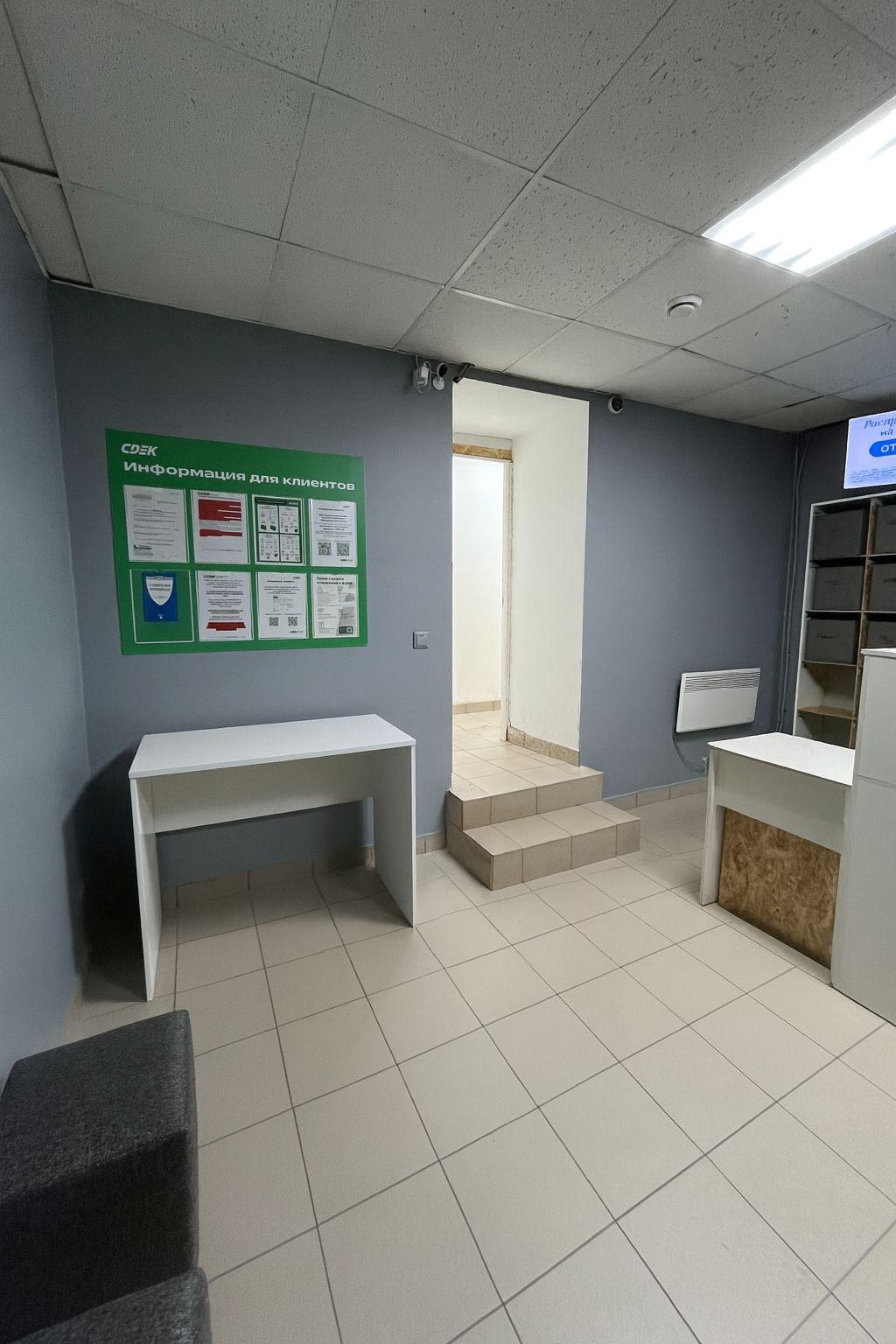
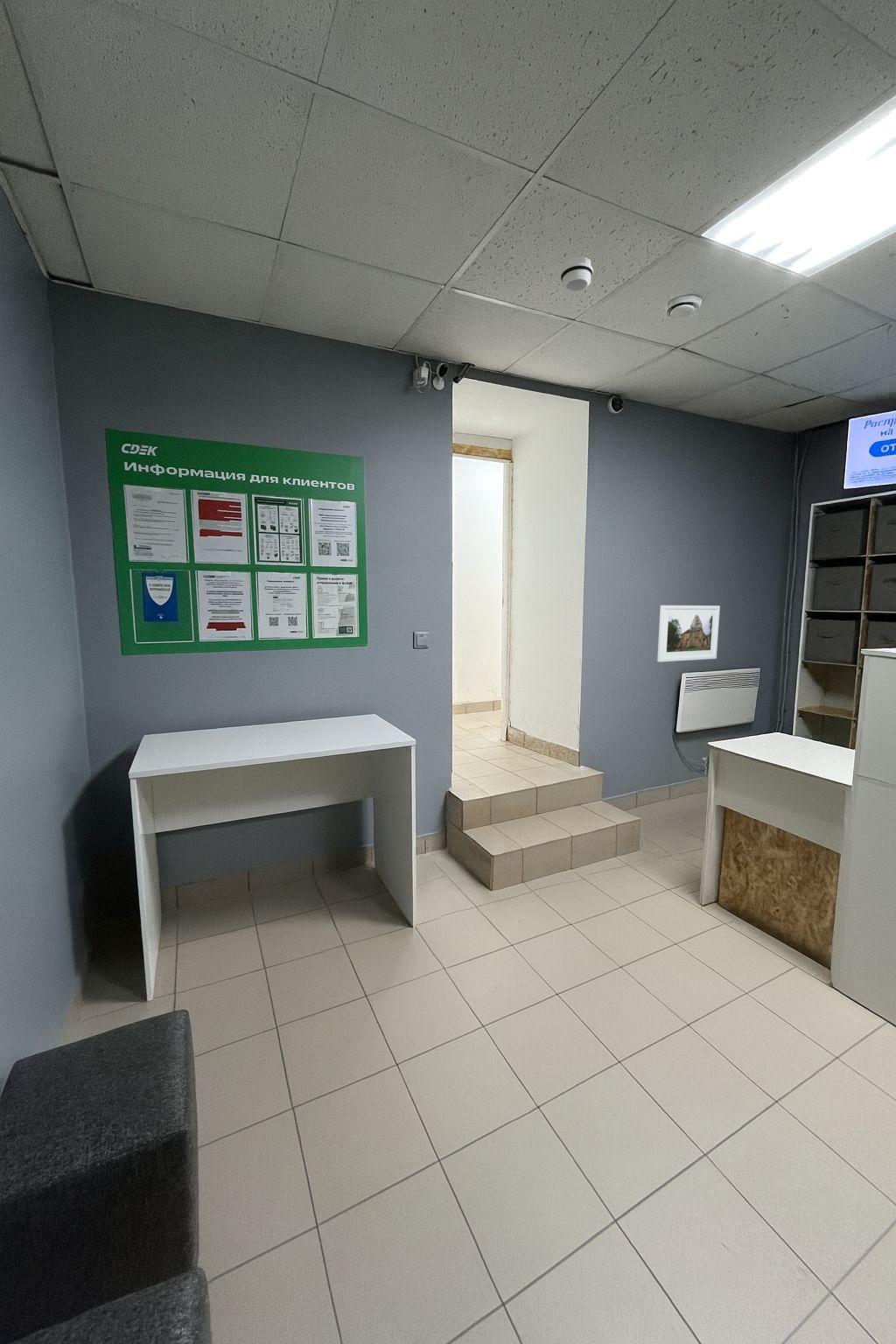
+ smoke detector [560,256,594,293]
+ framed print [656,605,721,662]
